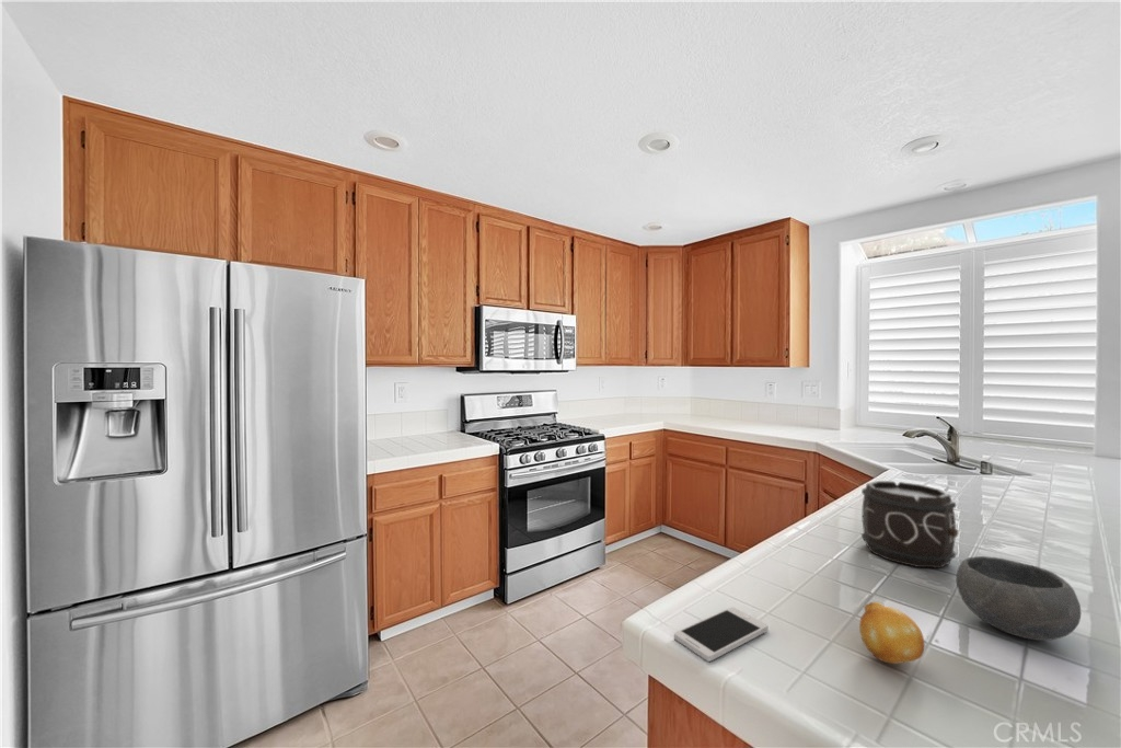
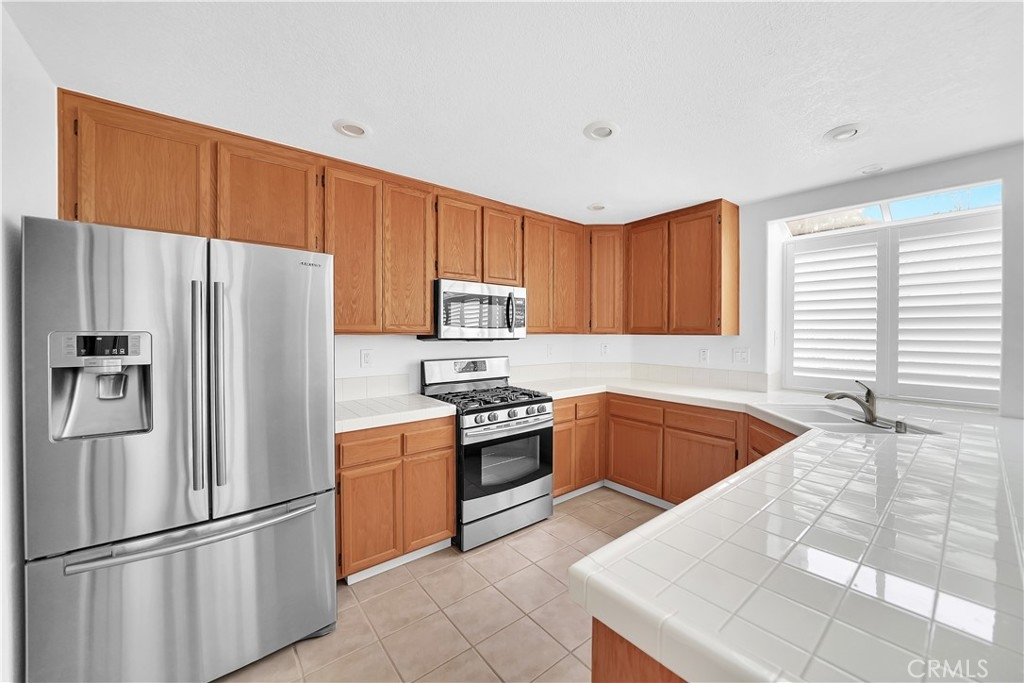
- bowl [955,555,1082,642]
- smartphone [673,606,770,663]
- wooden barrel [860,480,959,569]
- fruit [858,601,925,665]
